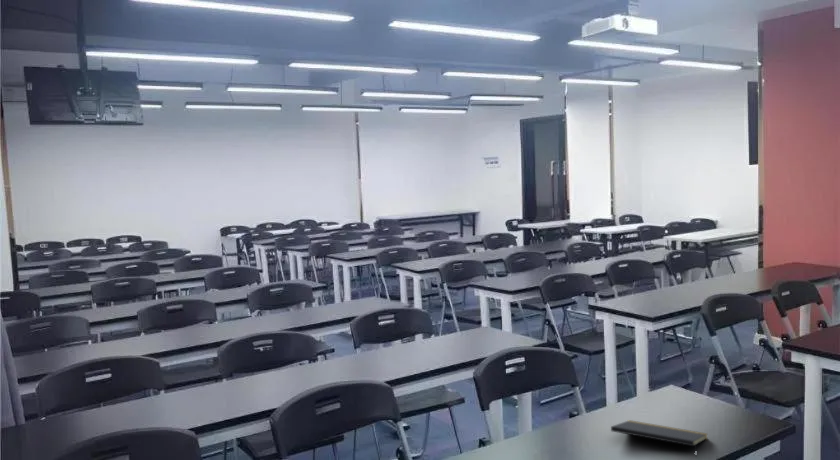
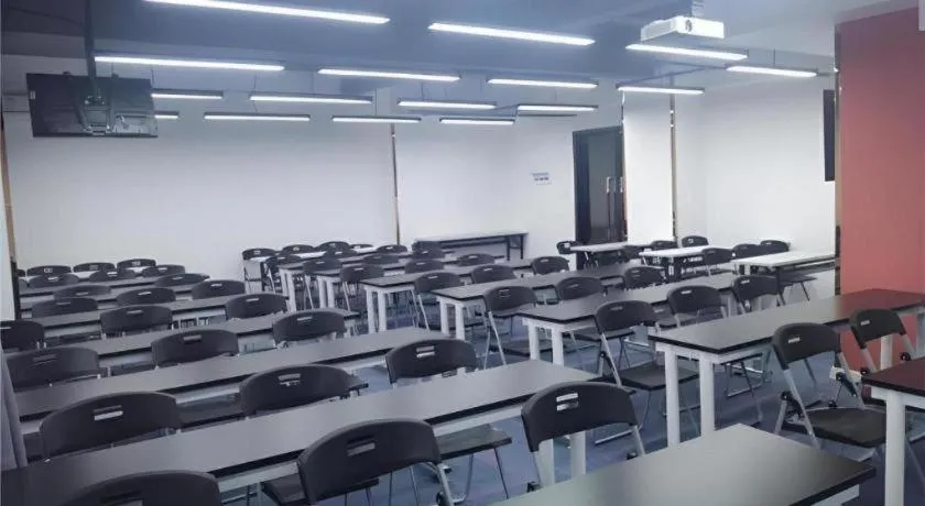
- notepad [610,419,709,459]
